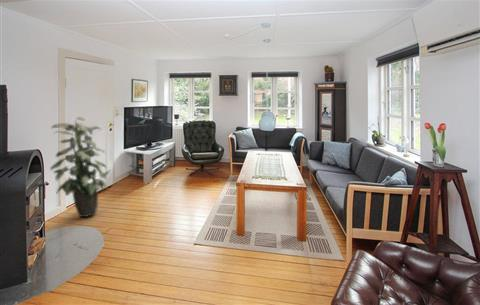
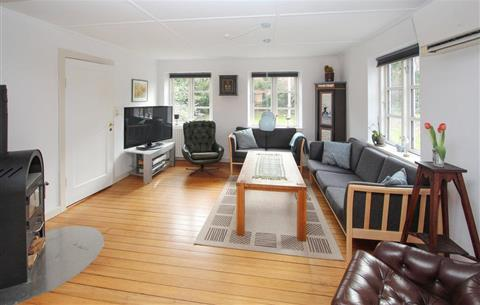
- indoor plant [49,116,111,218]
